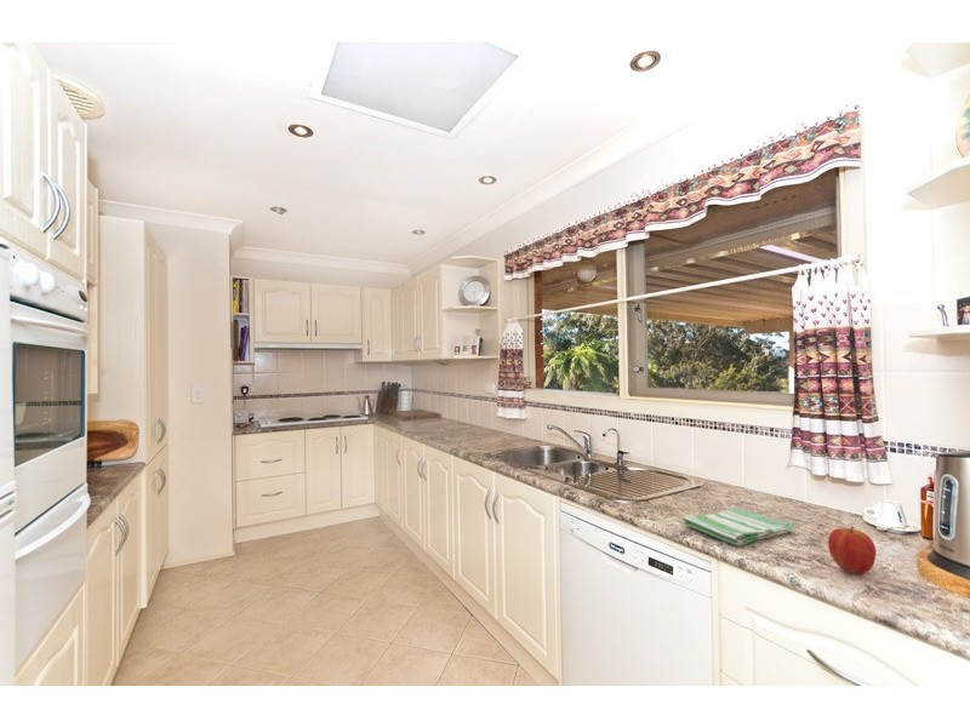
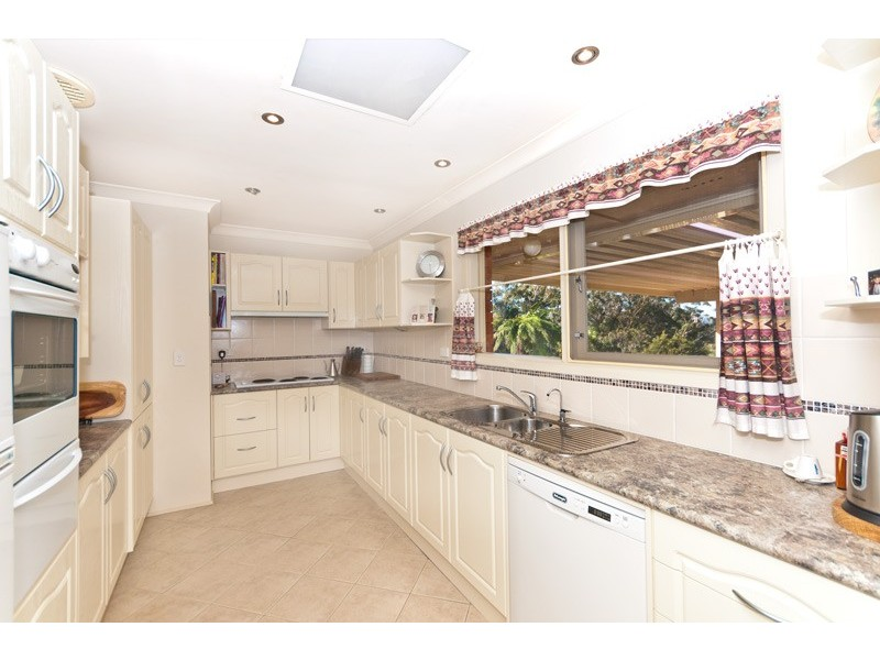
- dish towel [681,506,795,548]
- apple [827,525,877,576]
